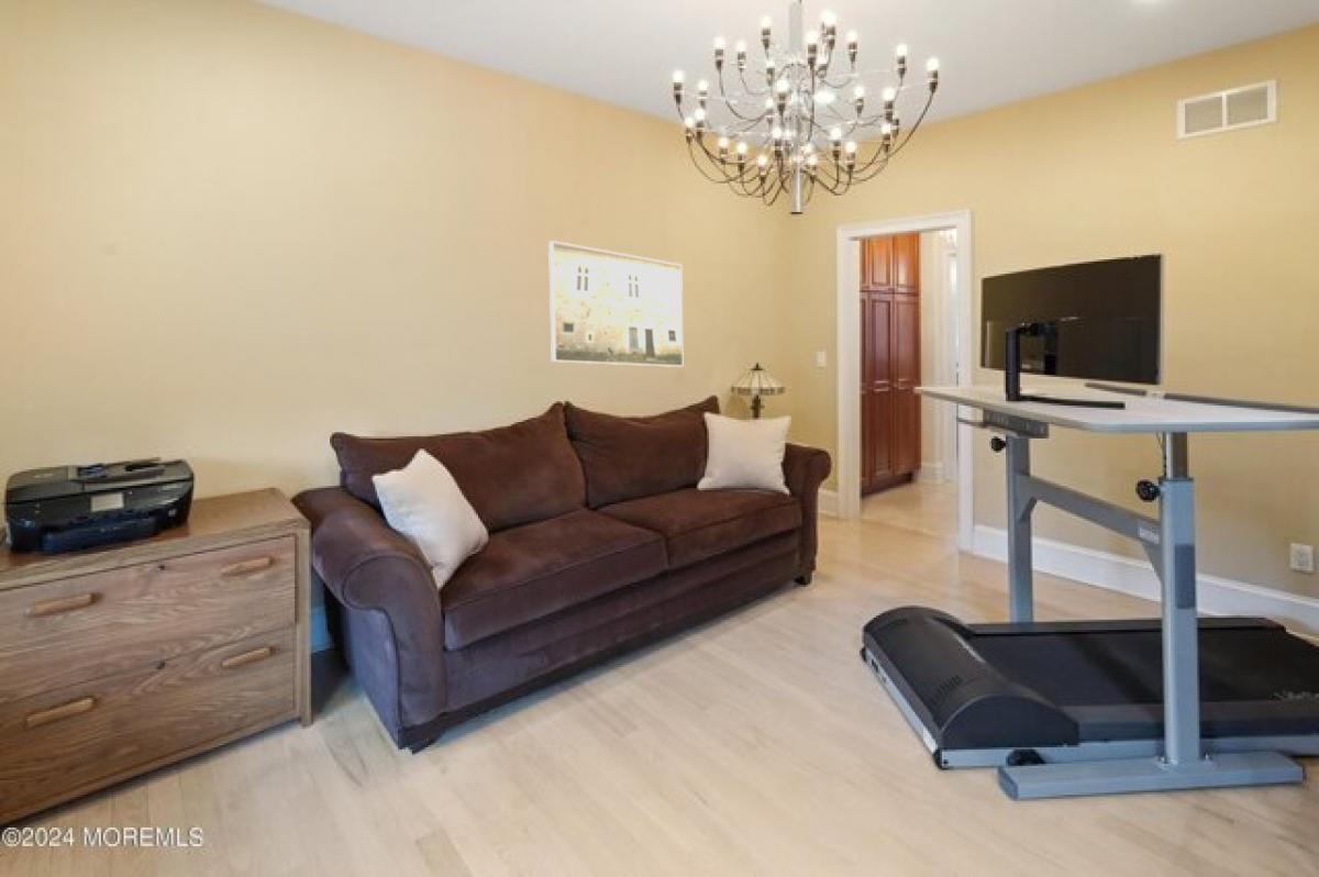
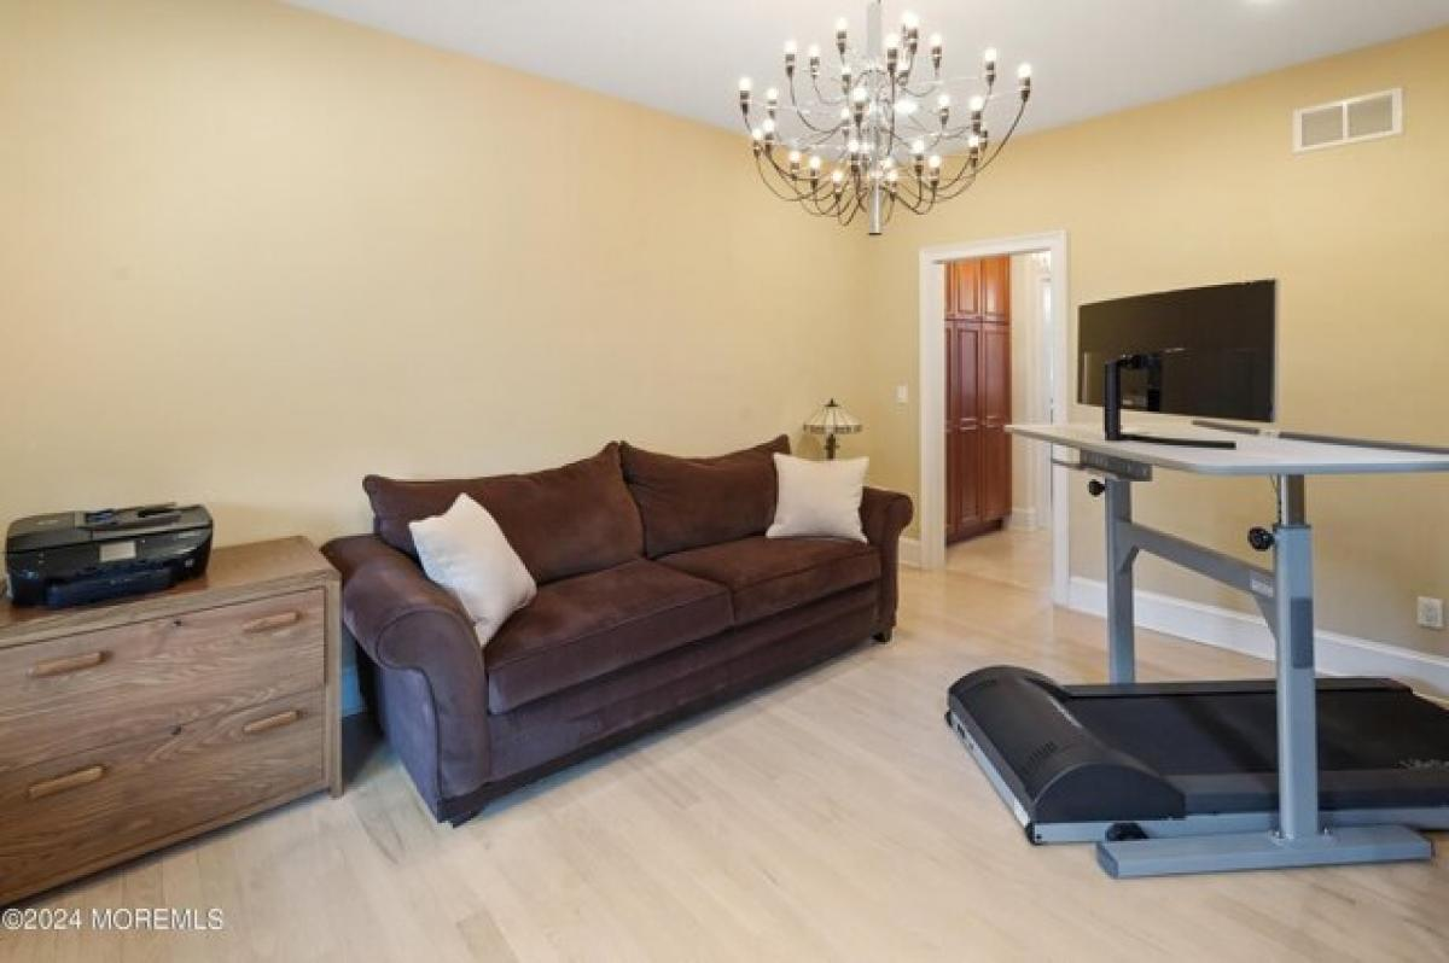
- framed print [547,240,685,368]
